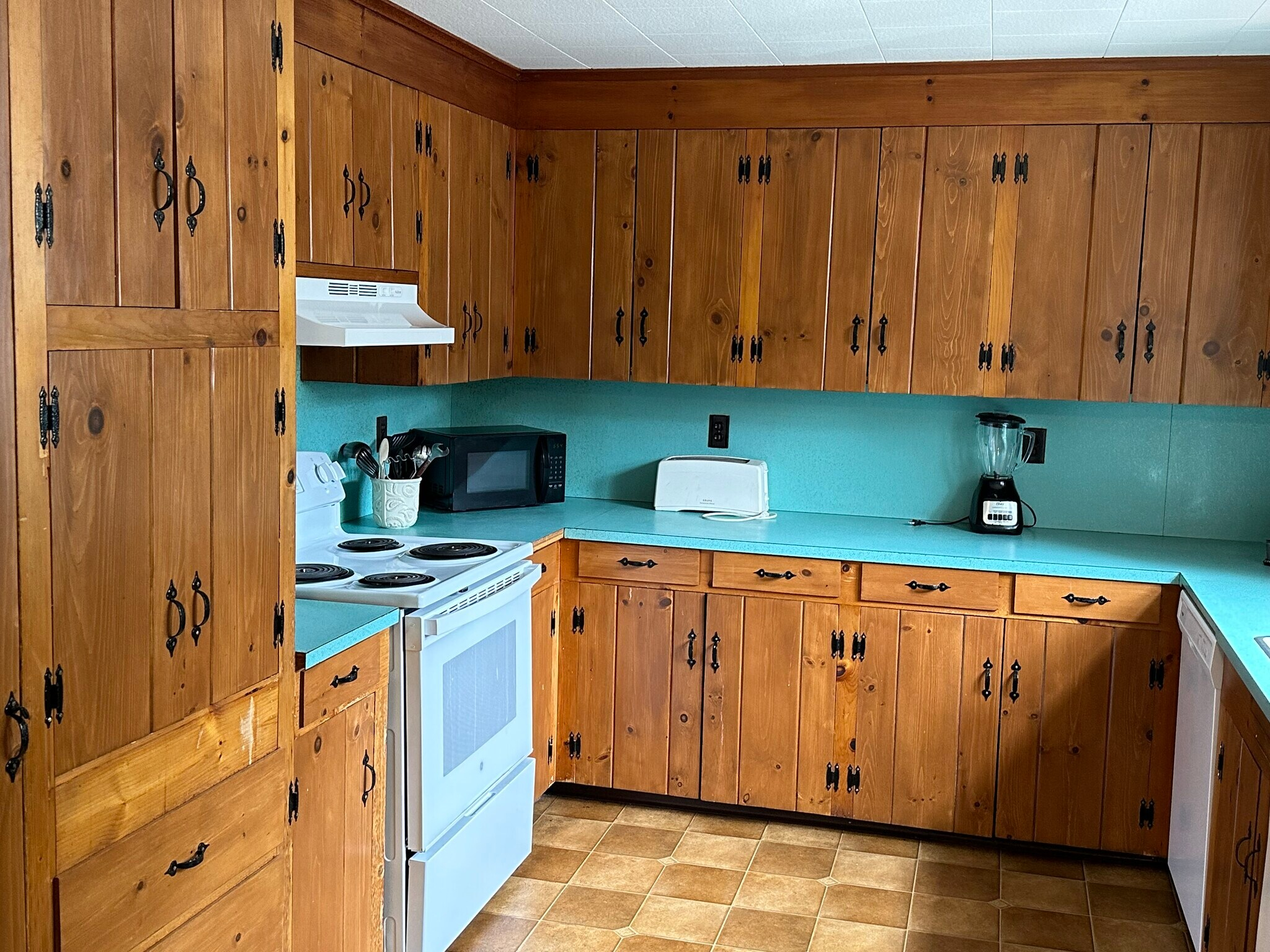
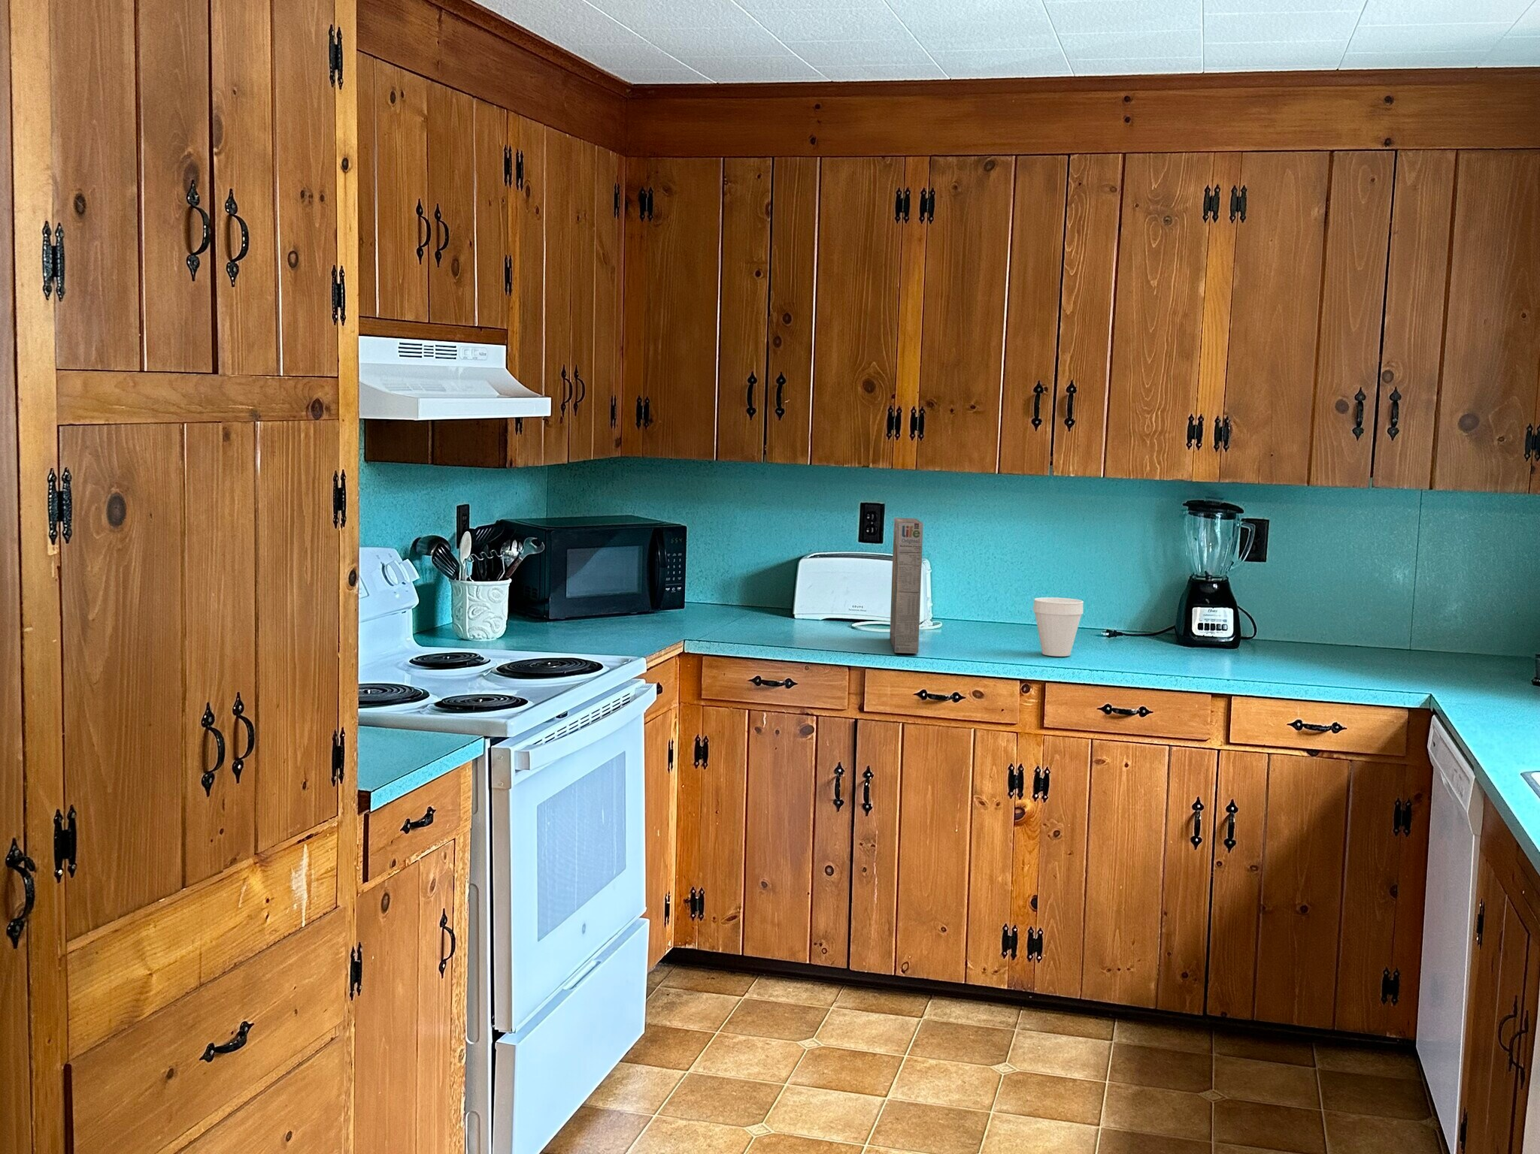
+ cup [1032,596,1084,657]
+ cereal box [889,516,924,655]
